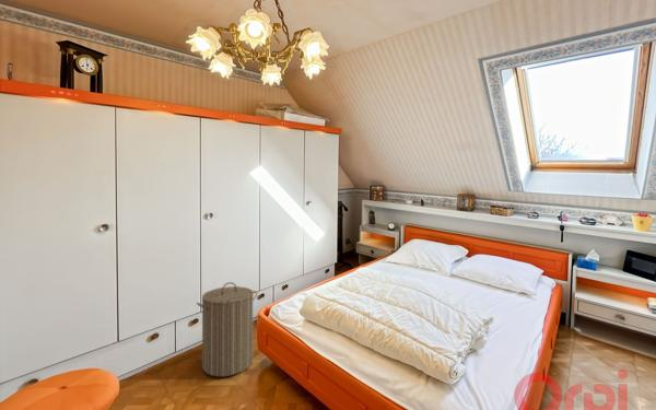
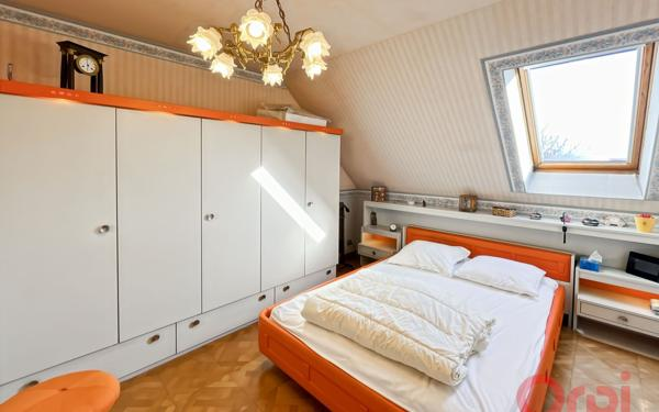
- laundry hamper [196,281,258,377]
